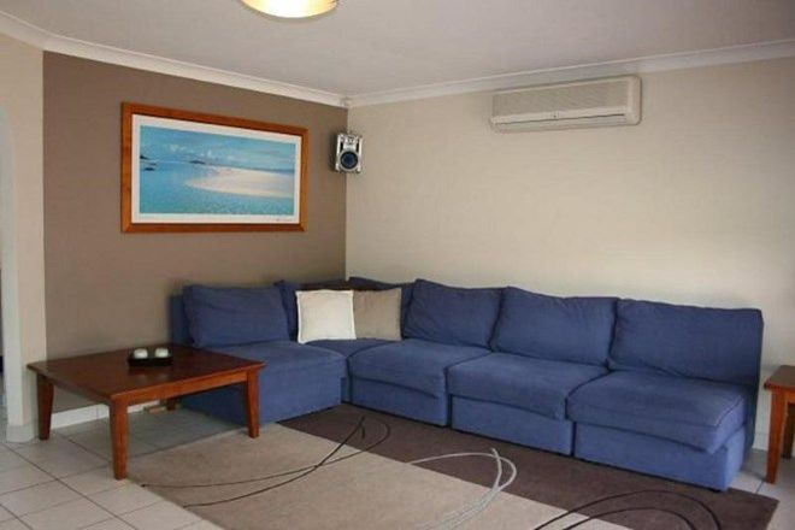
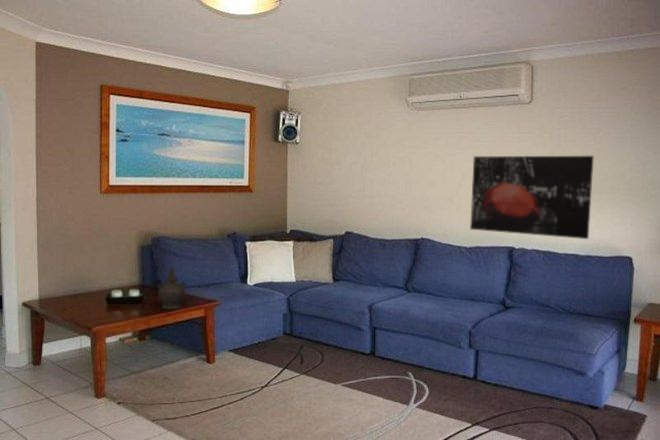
+ wall art [469,155,595,240]
+ ceremonial vessel [157,266,187,310]
